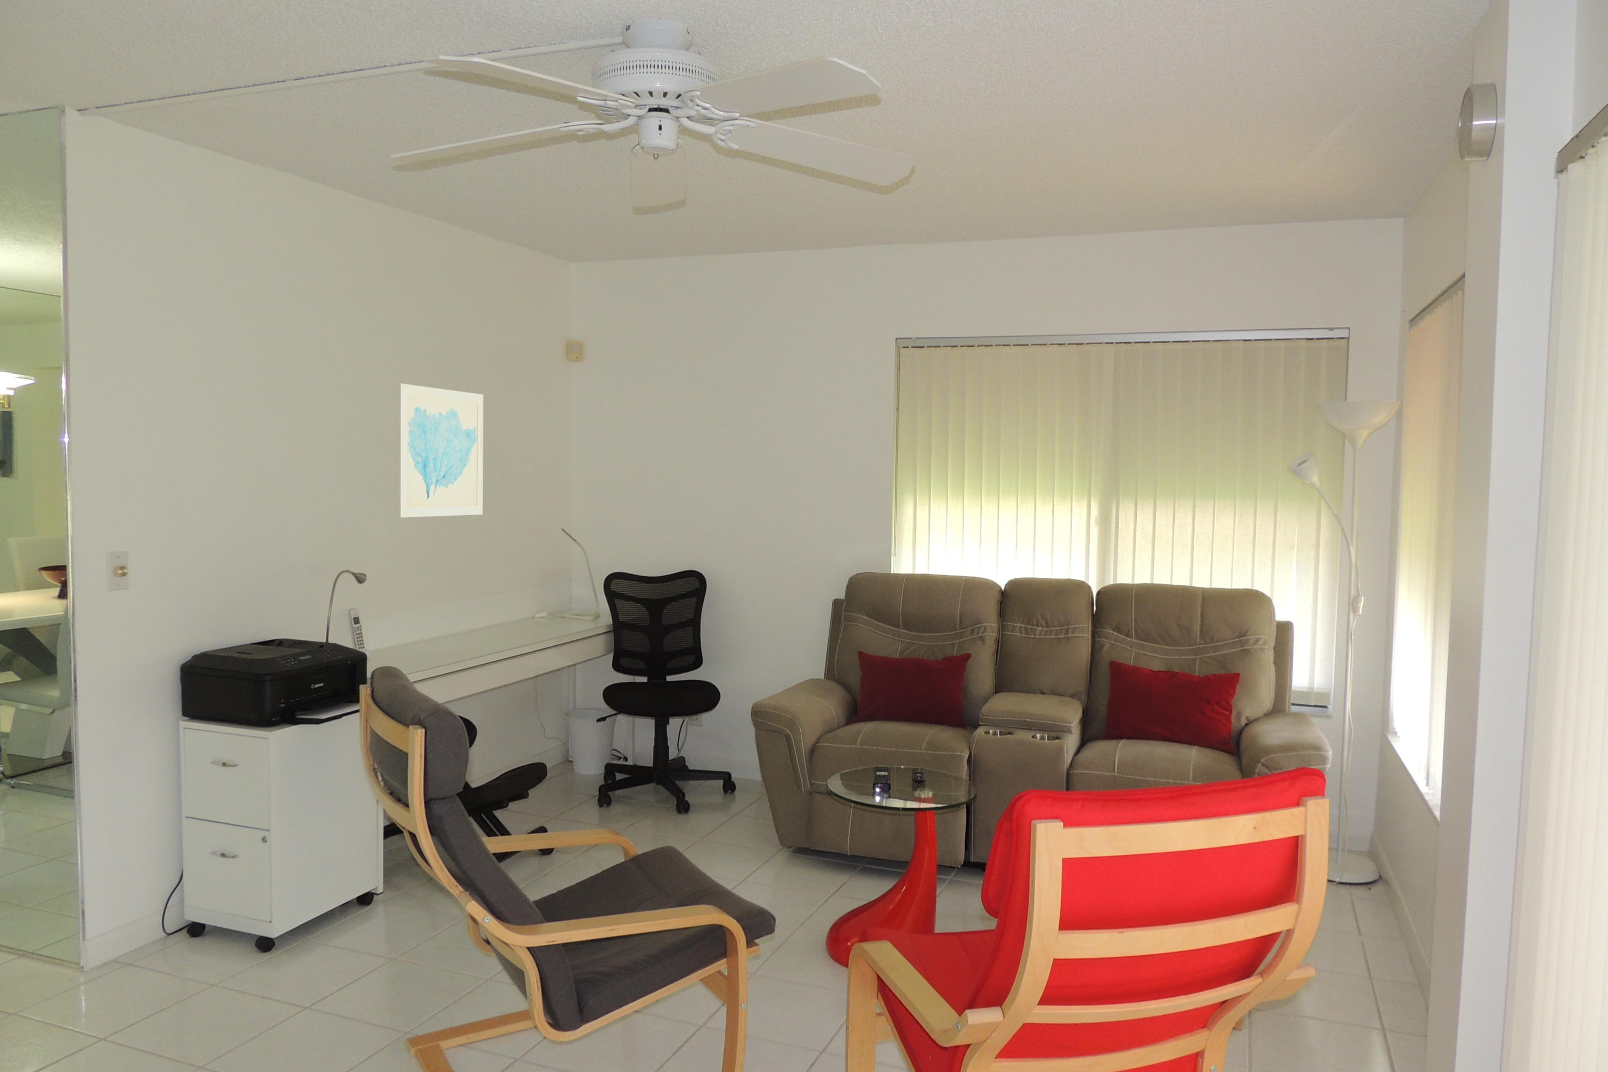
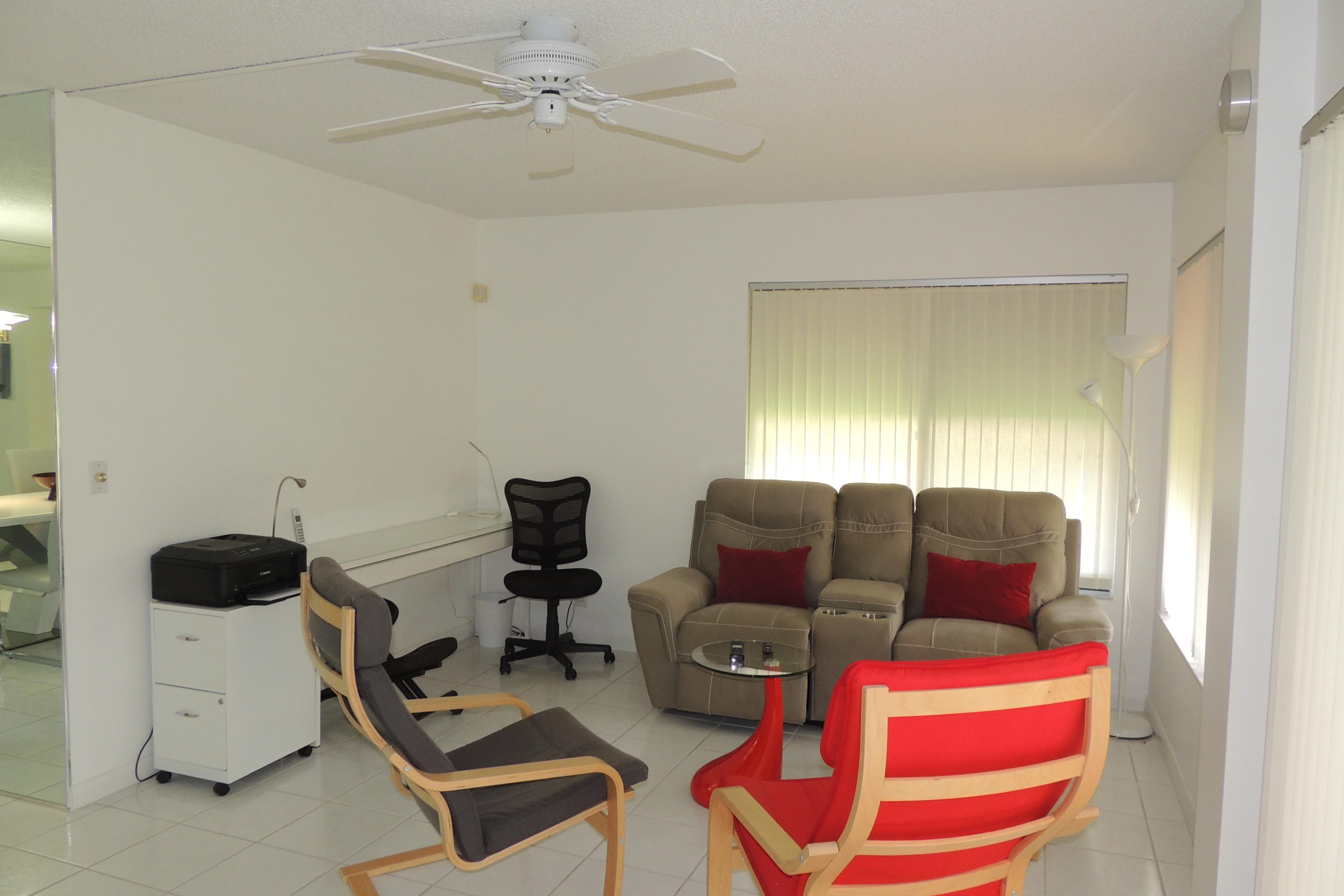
- wall art [398,383,485,518]
